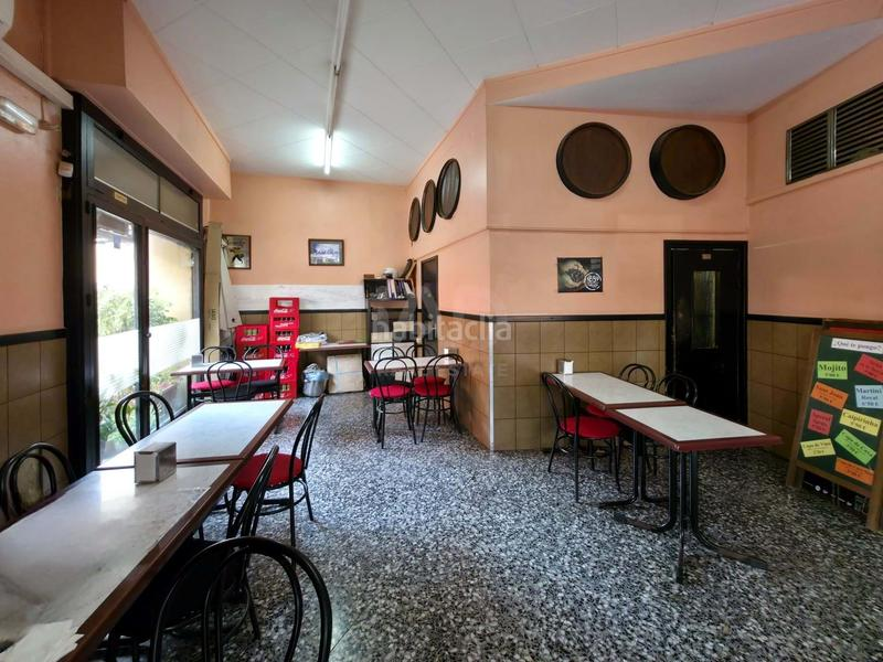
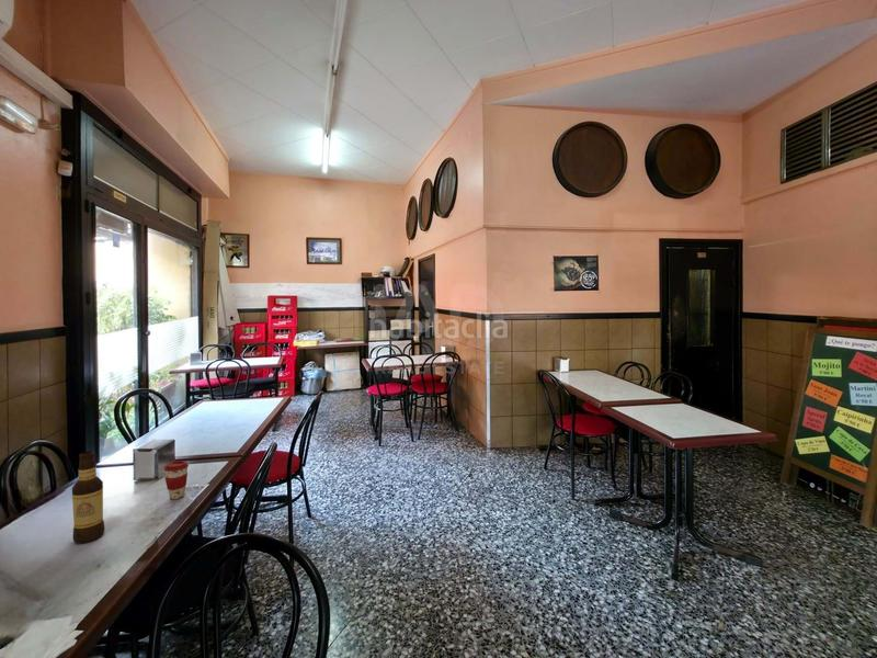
+ coffee cup [162,460,190,500]
+ bottle [71,450,105,544]
